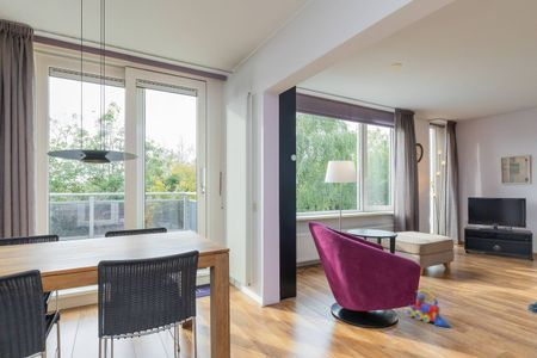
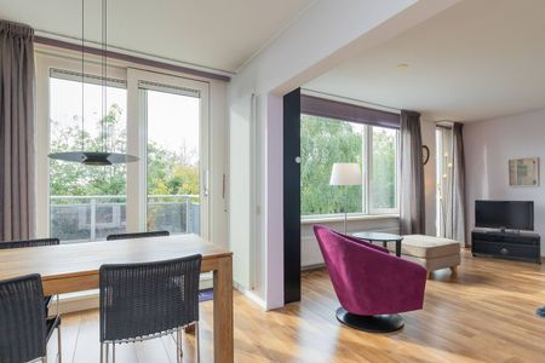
- toy train [405,288,451,328]
